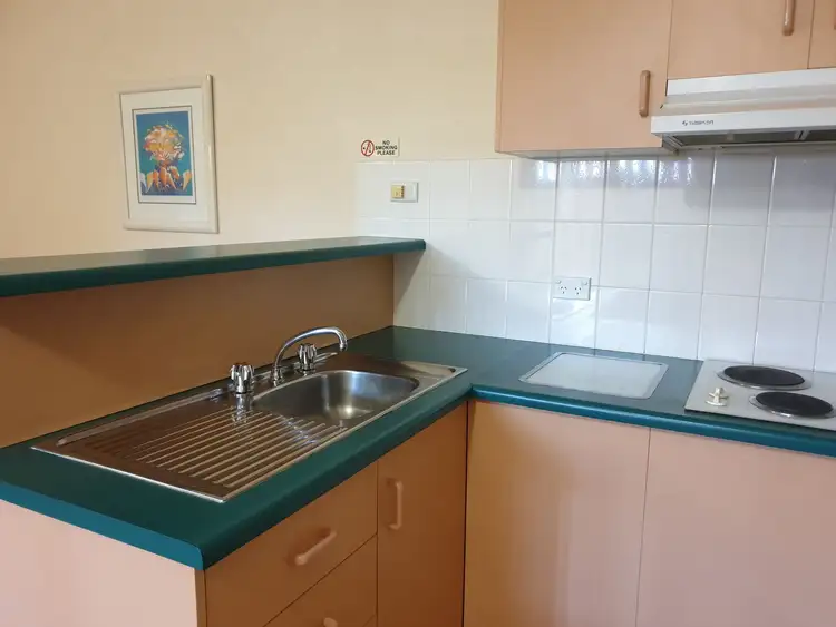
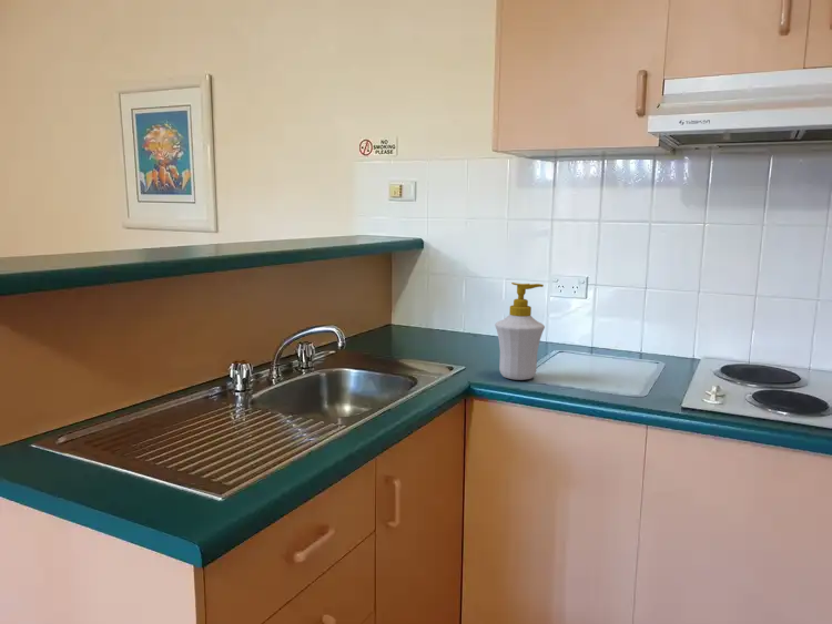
+ soap bottle [494,282,546,381]
